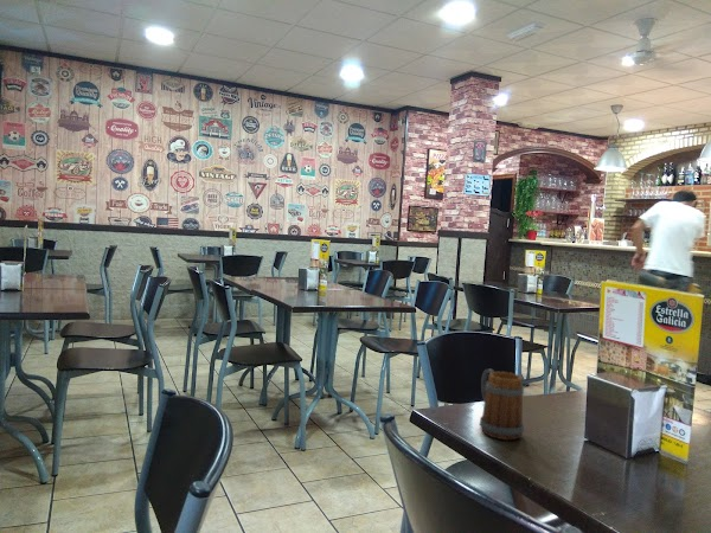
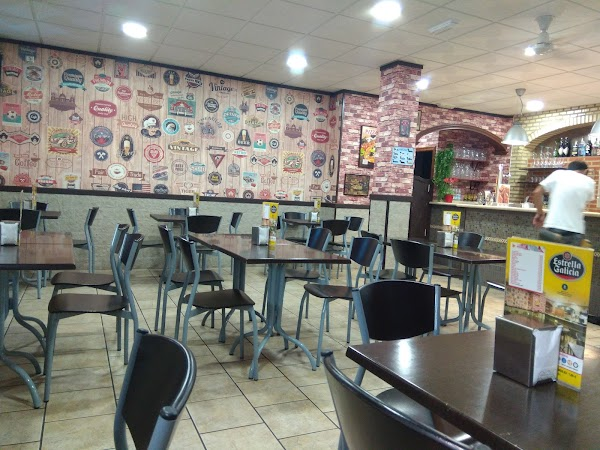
- beer mug [479,368,525,441]
